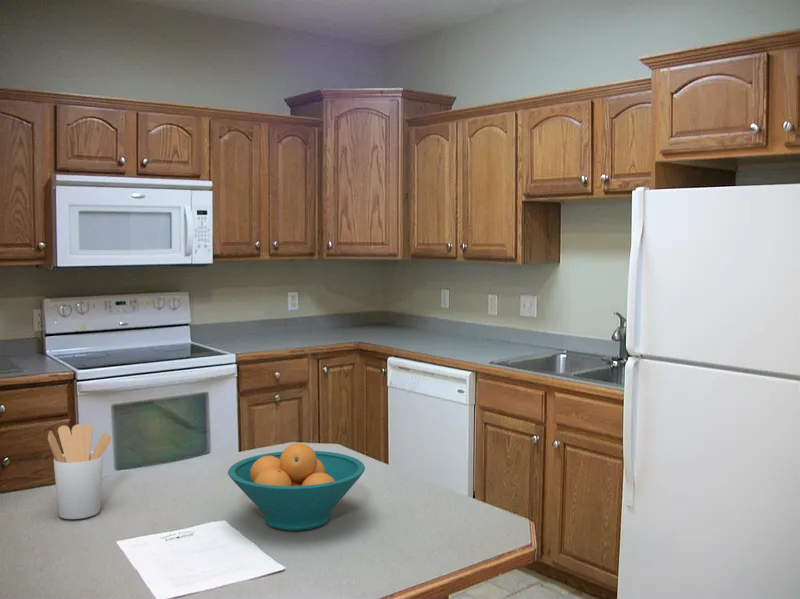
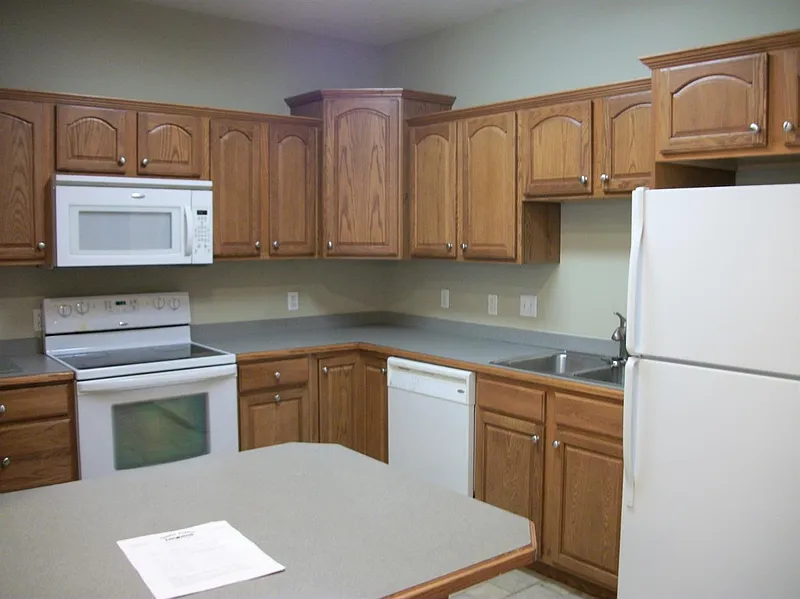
- utensil holder [47,423,113,520]
- fruit bowl [227,442,366,531]
